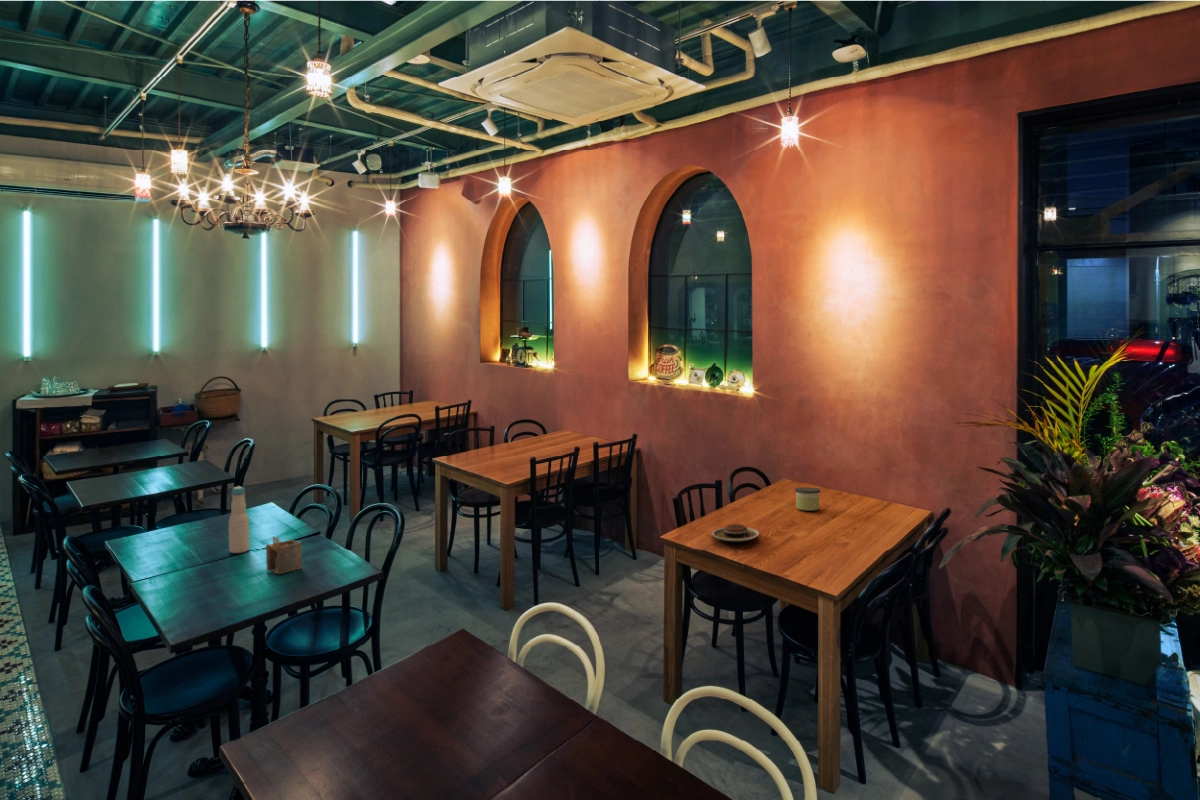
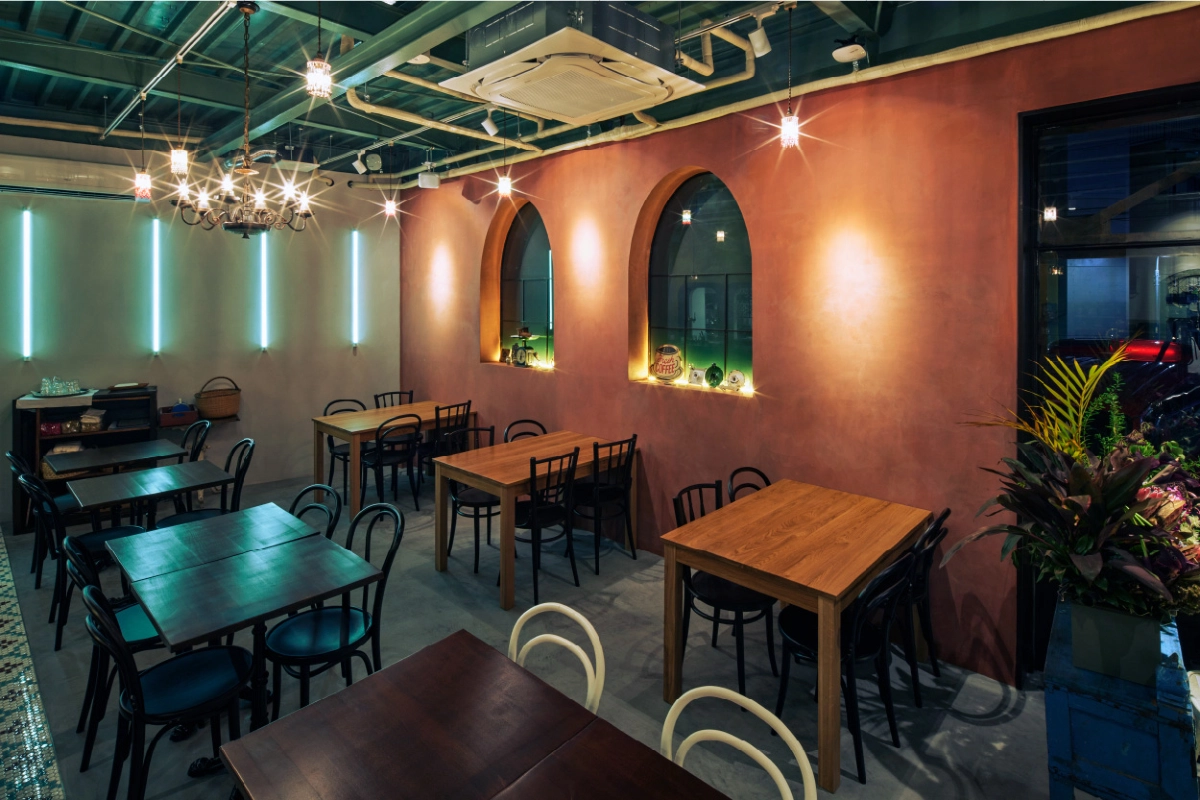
- candle [794,486,821,512]
- bottle [228,485,250,554]
- napkin holder [265,535,303,575]
- plate [711,523,760,542]
